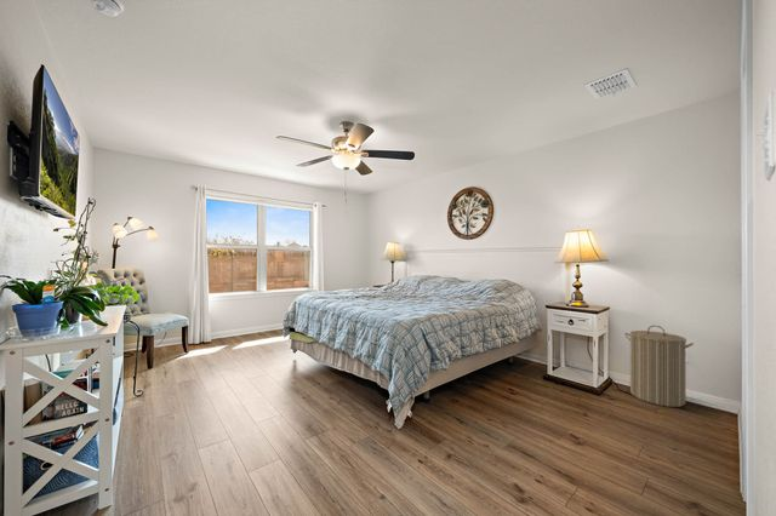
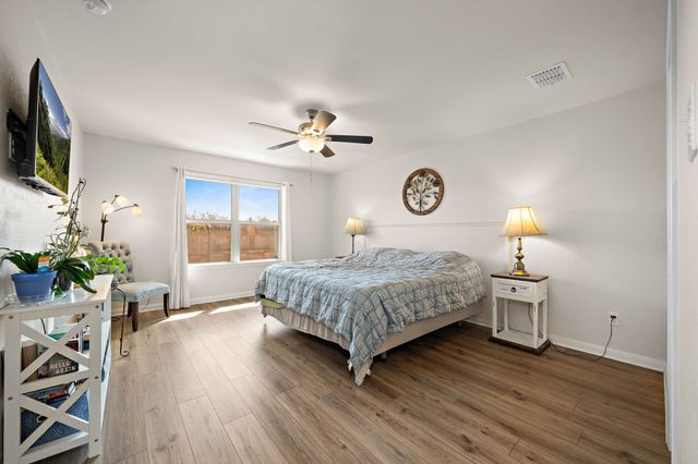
- laundry hamper [623,325,695,408]
